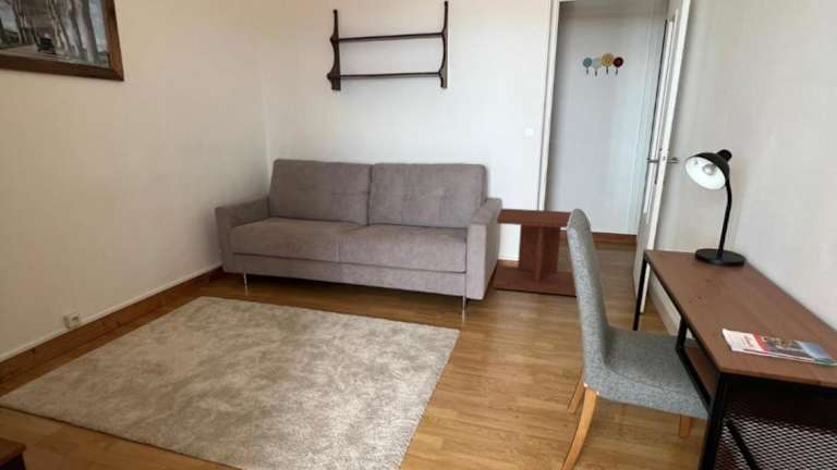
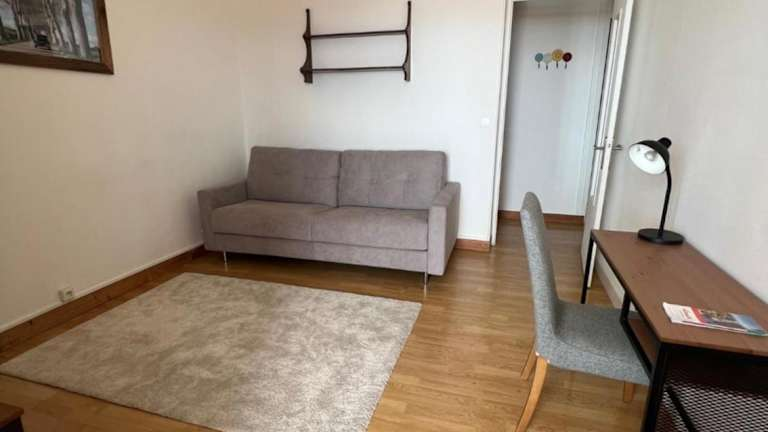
- side table [493,208,592,297]
